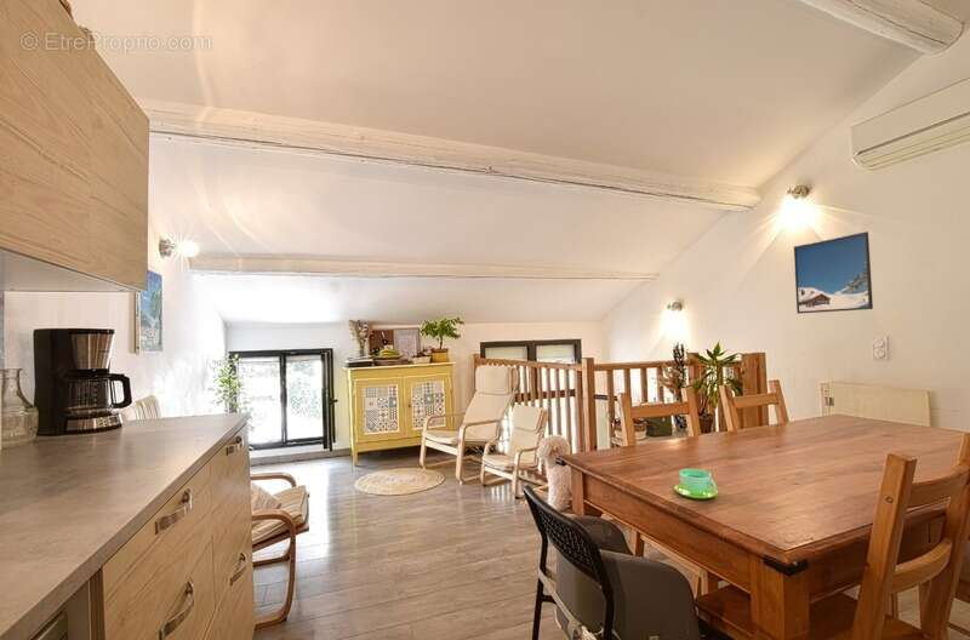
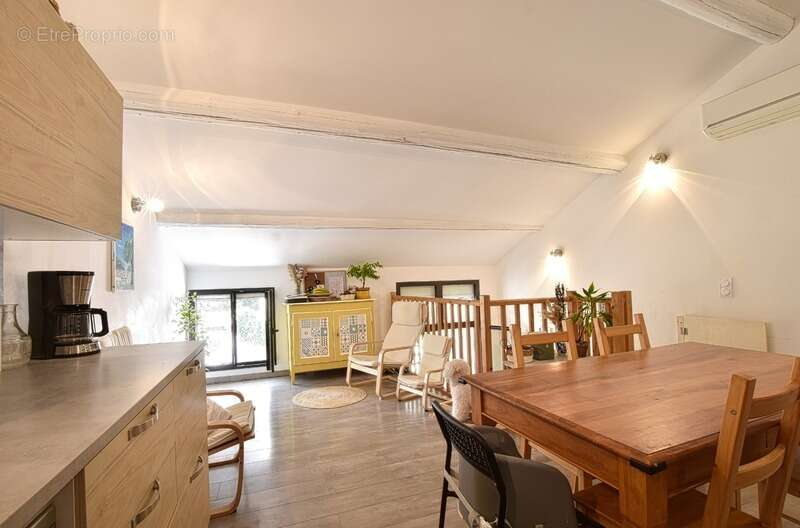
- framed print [793,230,874,315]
- cup [674,468,719,499]
